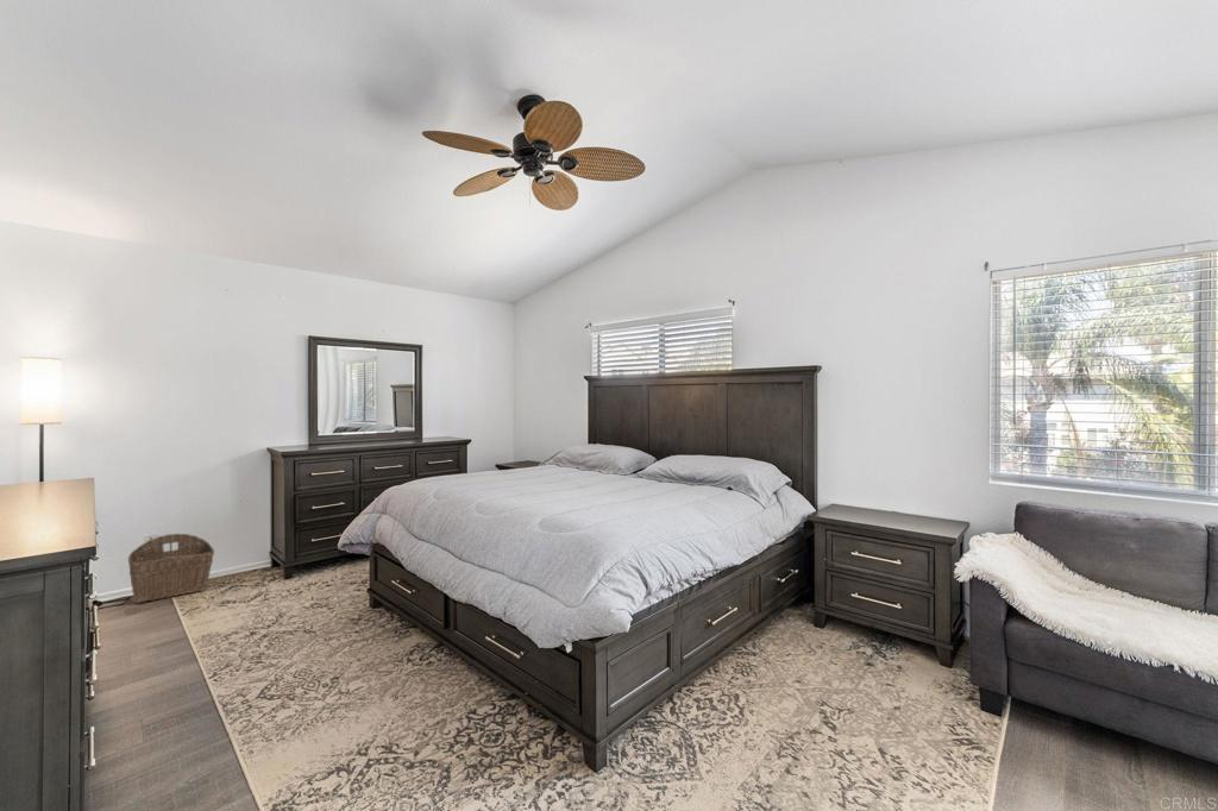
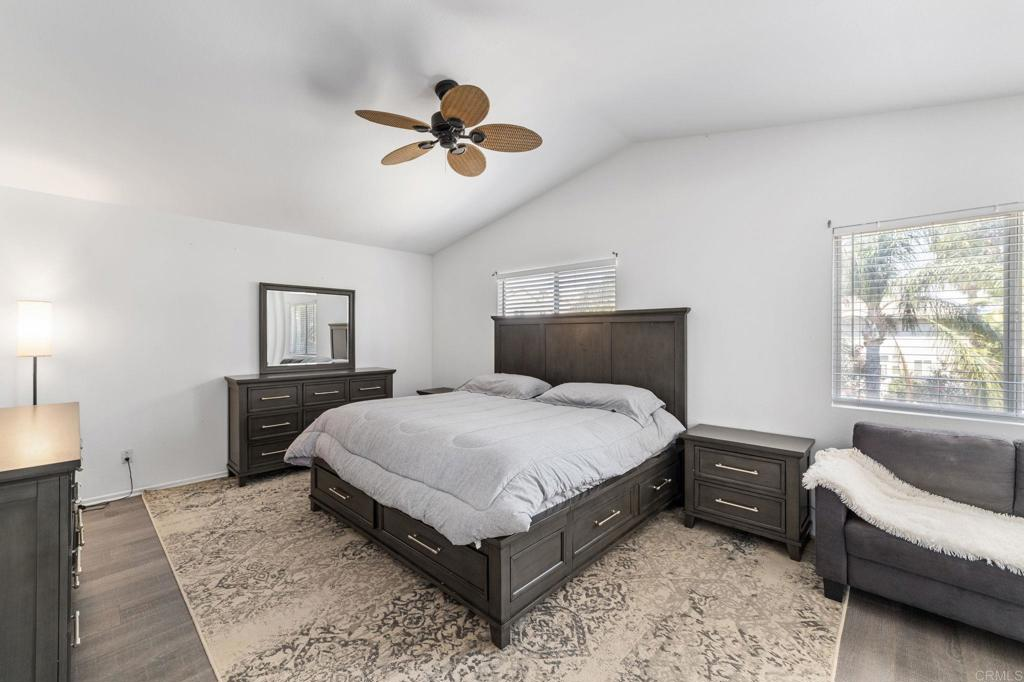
- wicker basket [127,533,215,604]
